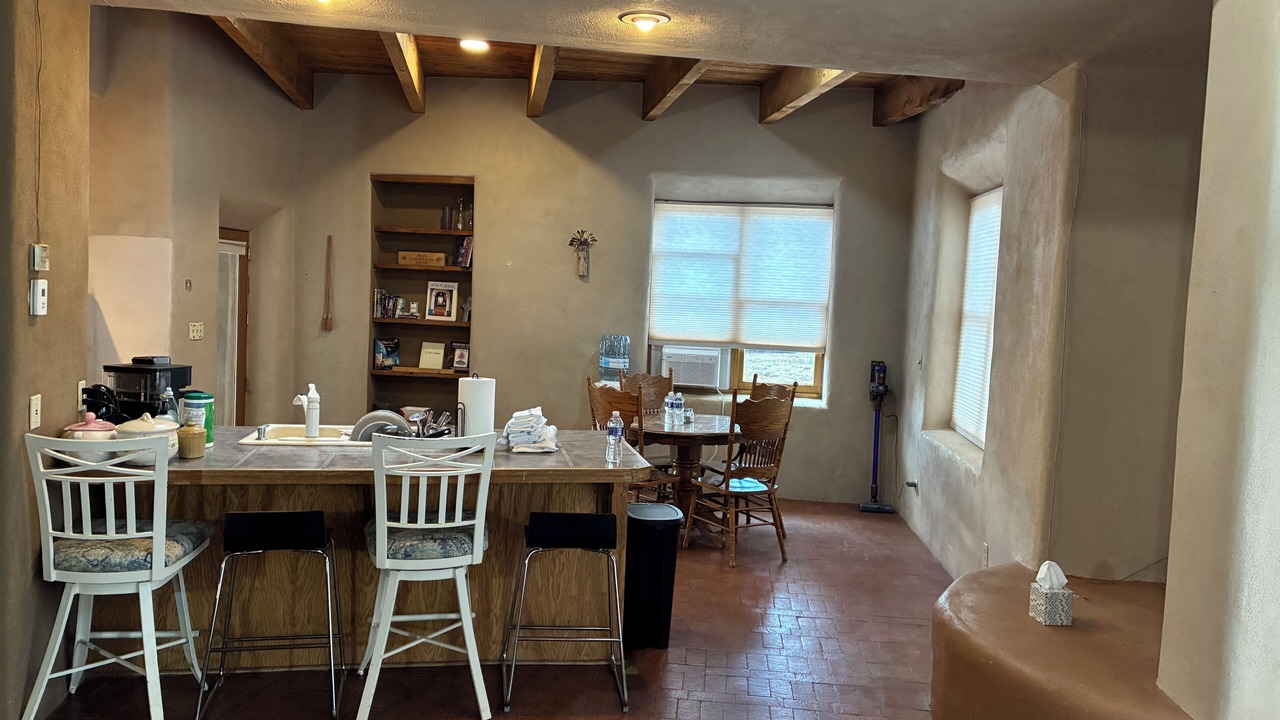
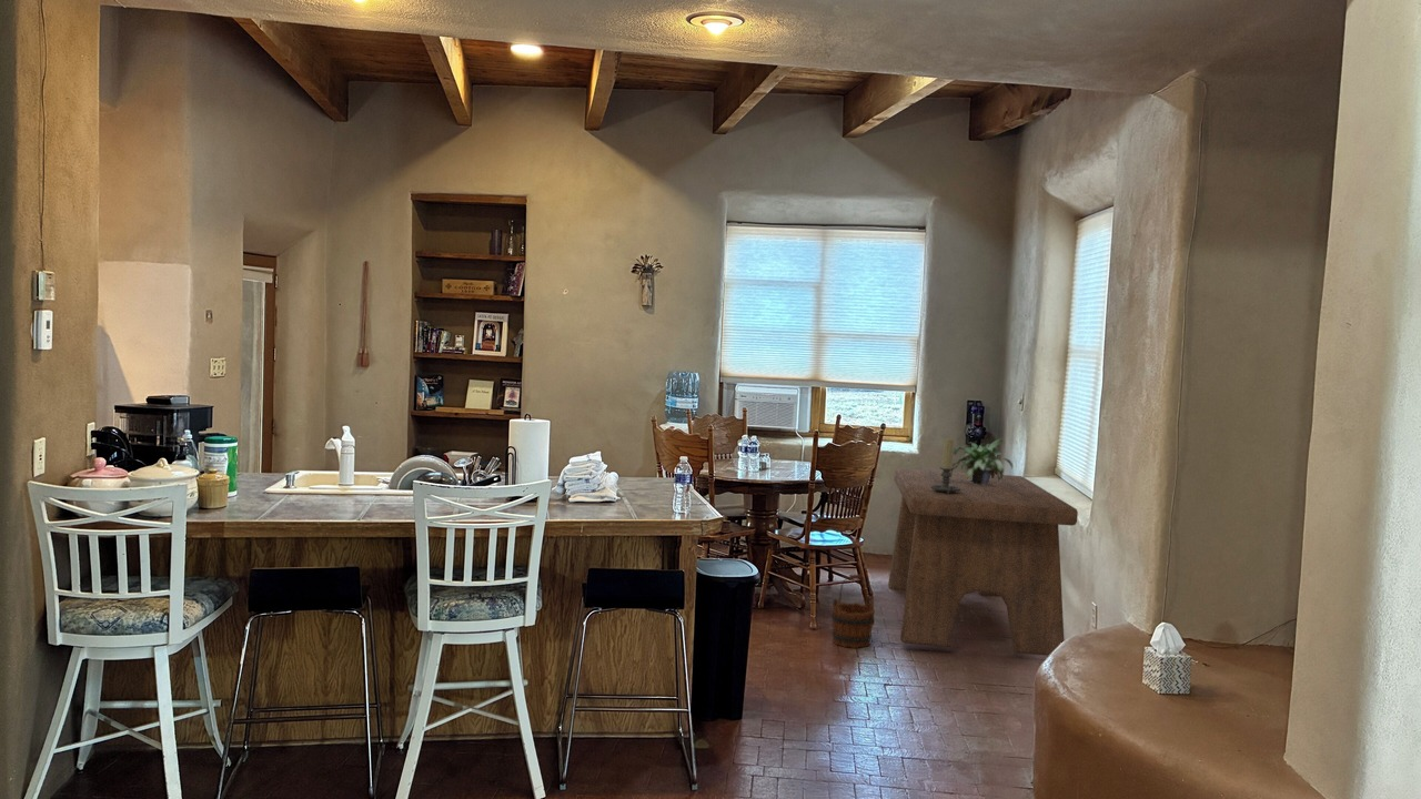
+ wooden bucket [830,573,876,649]
+ bench [887,467,1079,657]
+ potted plant [950,437,1014,485]
+ candle holder [930,437,960,494]
